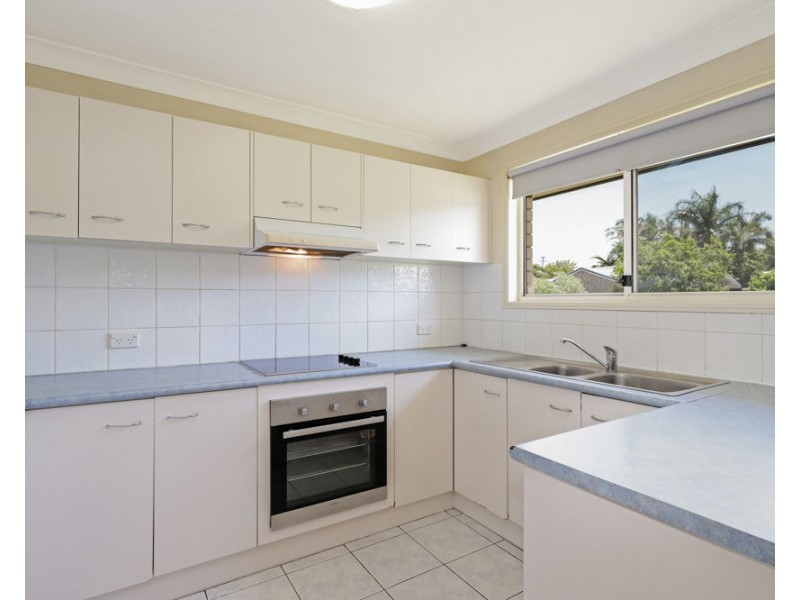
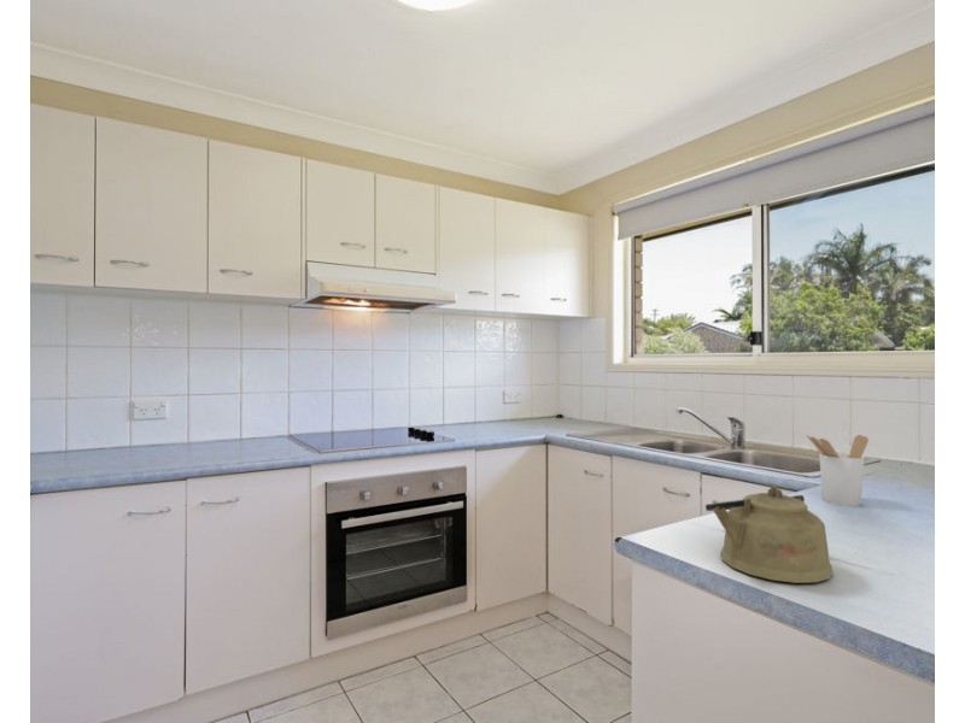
+ utensil holder [806,434,870,507]
+ kettle [704,484,835,584]
